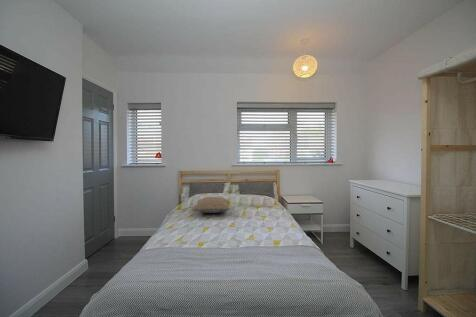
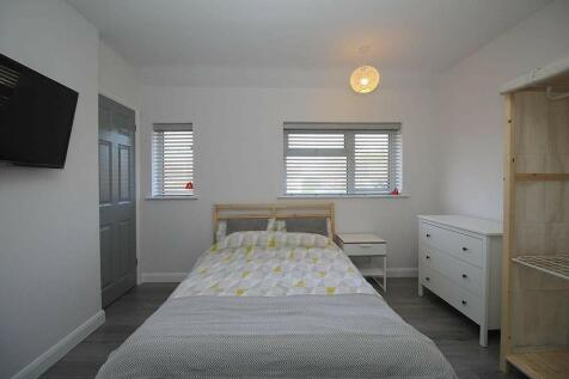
- pillow [191,196,231,214]
